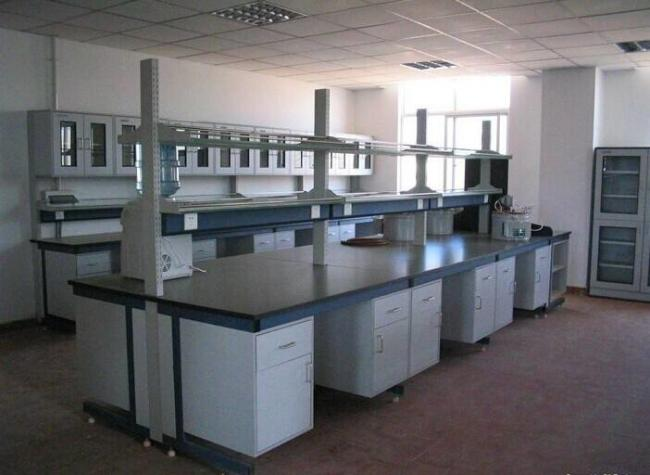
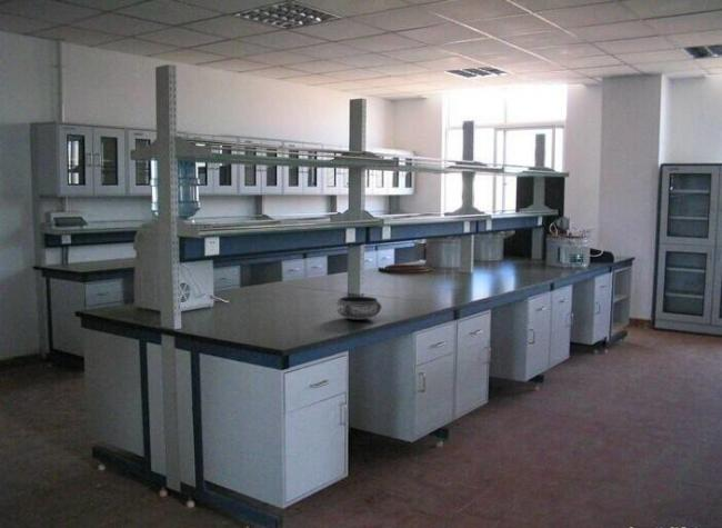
+ bowl [333,296,383,321]
